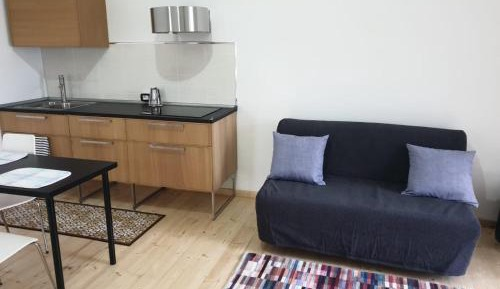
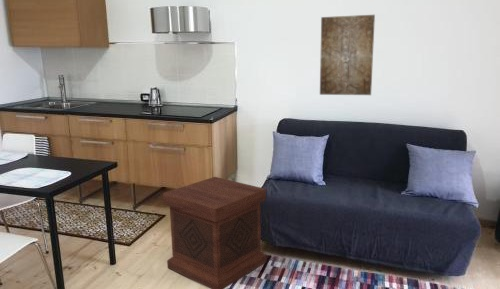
+ side table [162,176,267,289]
+ wall art [319,14,376,96]
